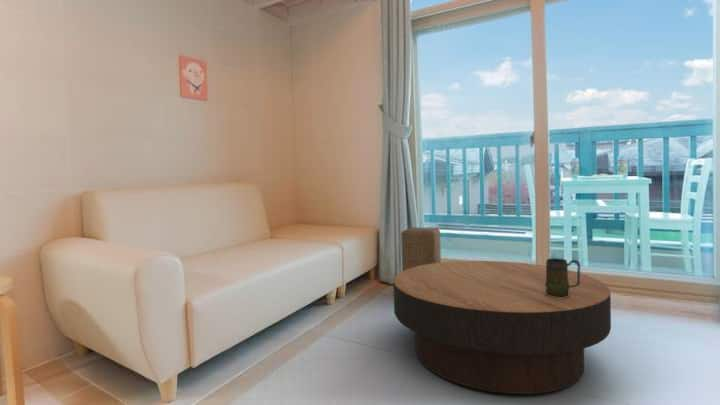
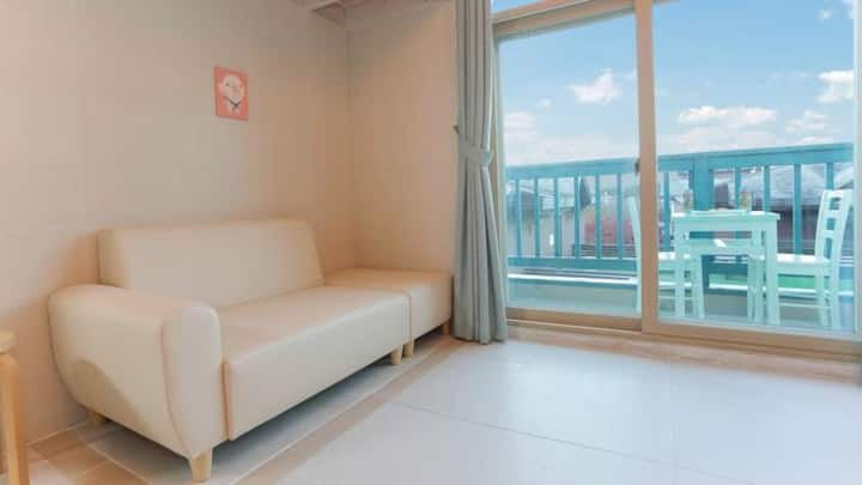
- mug [545,257,582,298]
- coffee table [392,260,612,395]
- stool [400,227,442,271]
